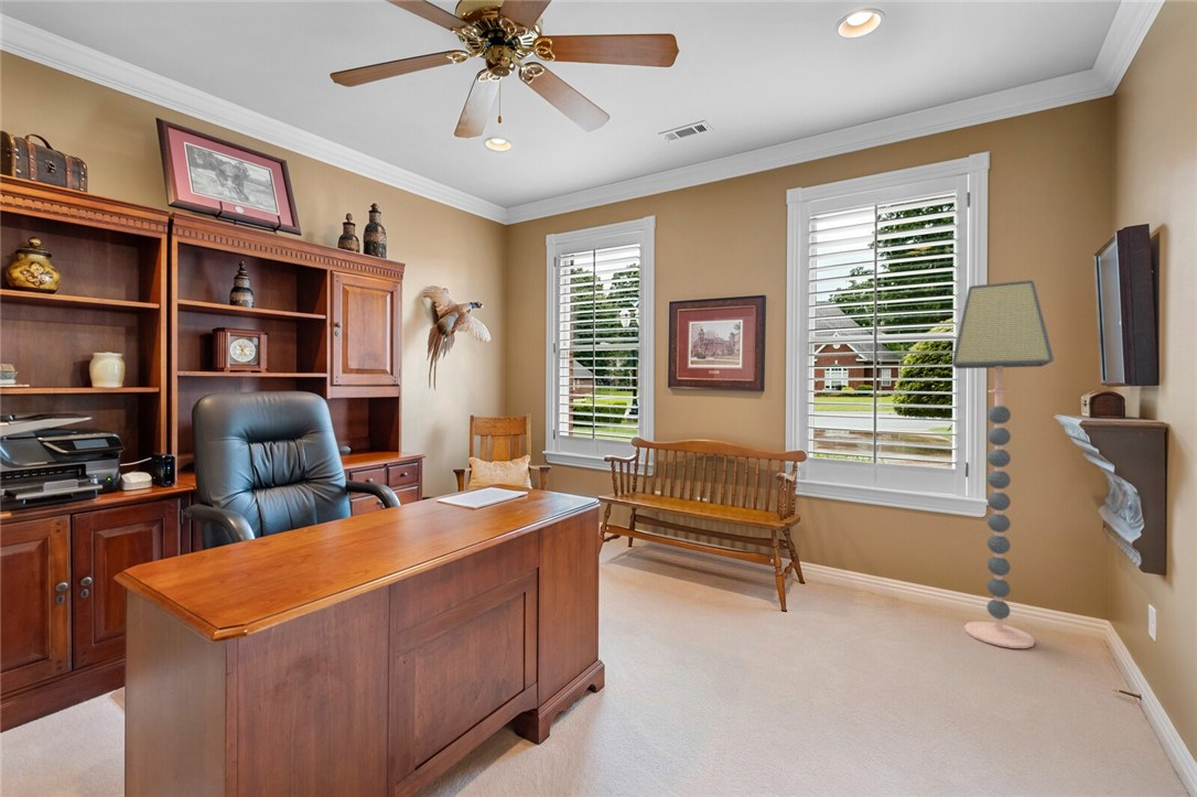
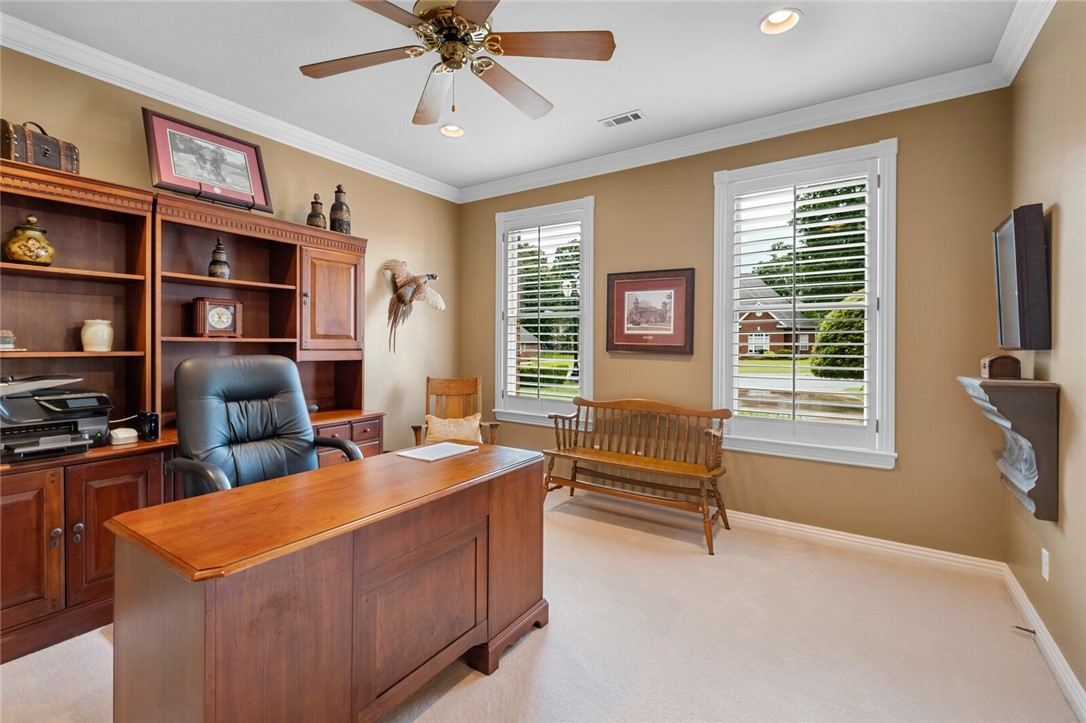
- floor lamp [951,279,1055,649]
